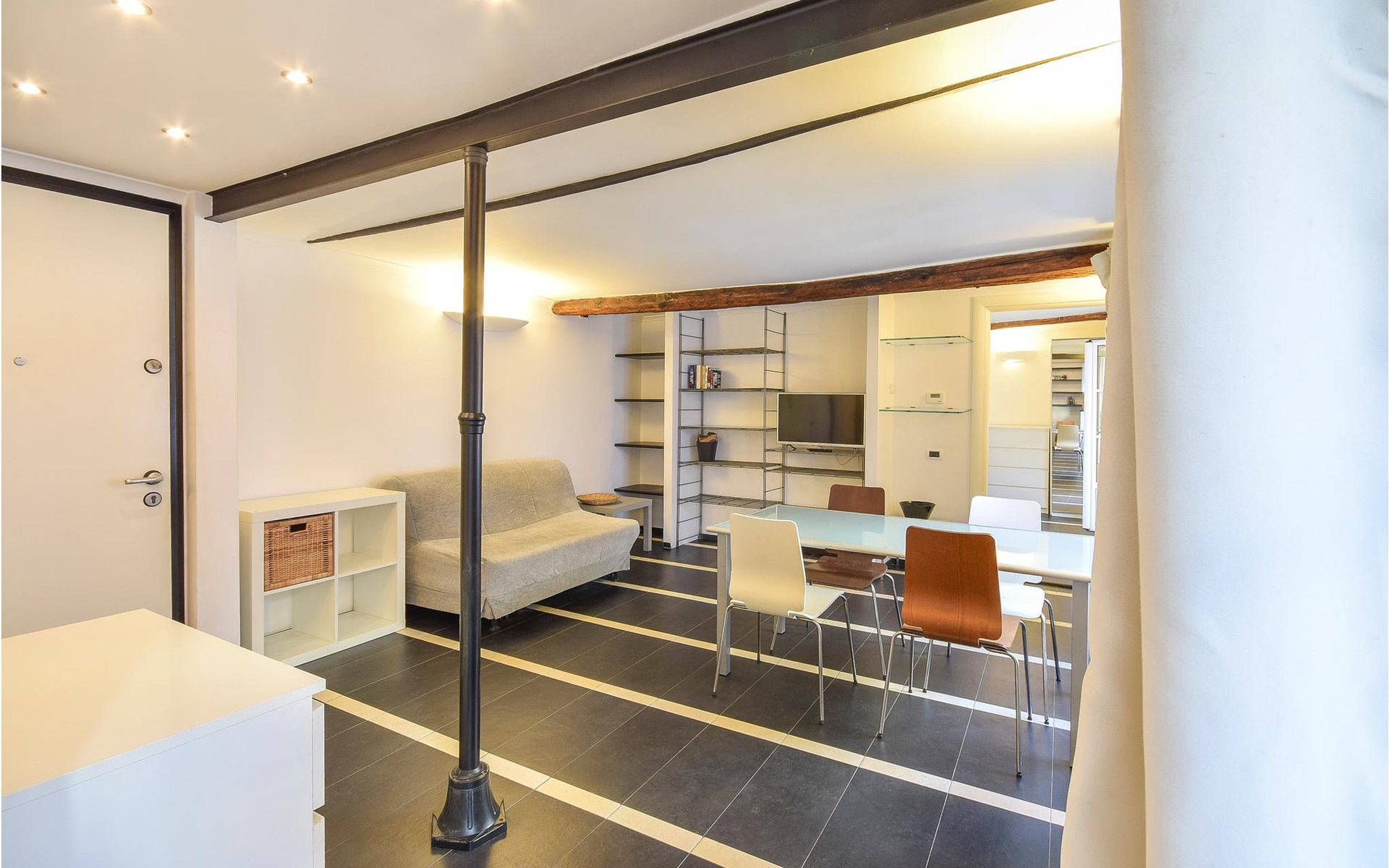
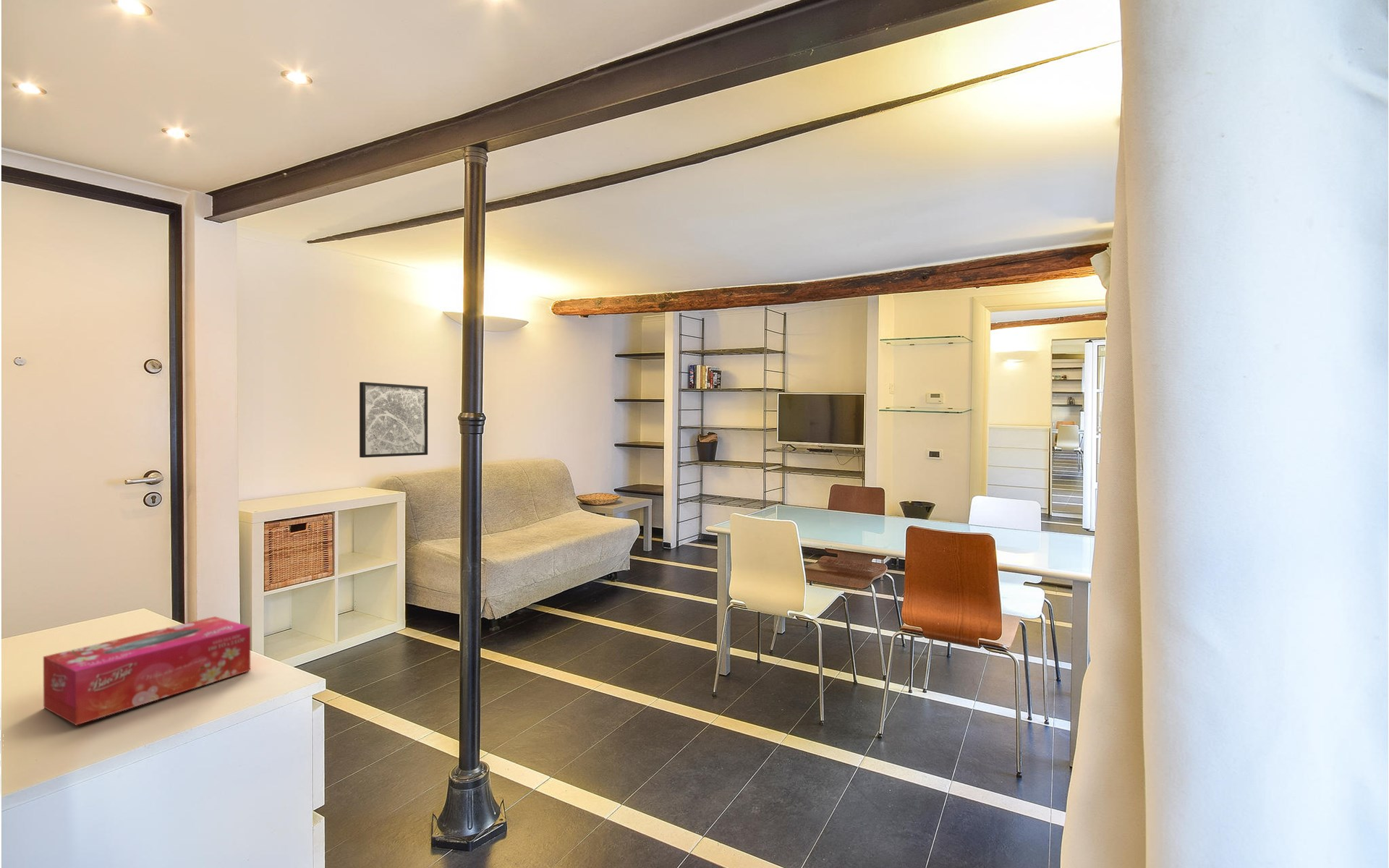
+ tissue box [43,616,251,726]
+ wall art [359,381,428,459]
